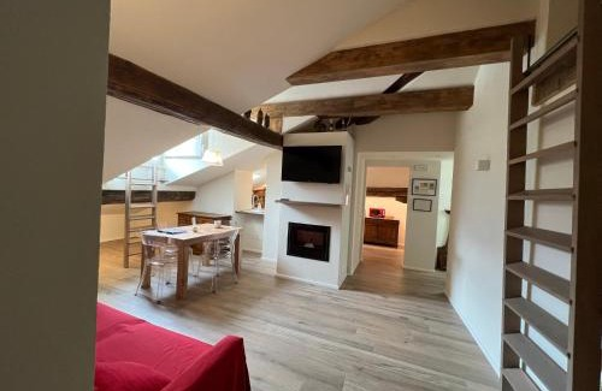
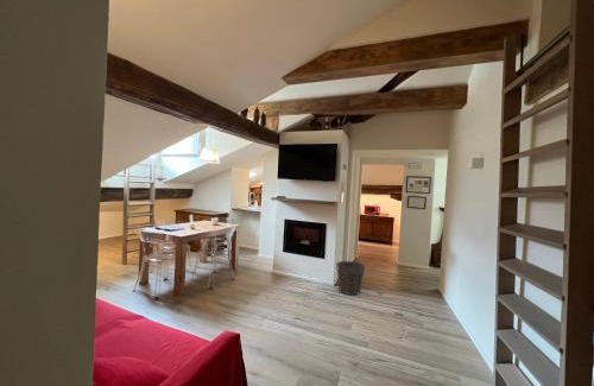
+ waste bin [335,260,366,296]
